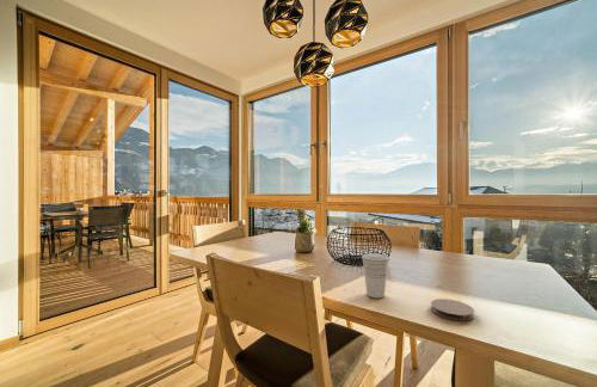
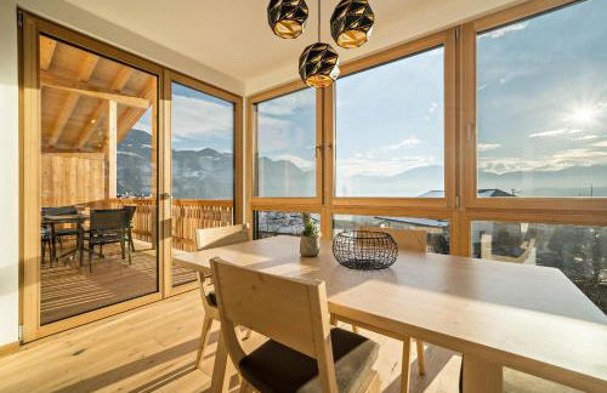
- cup [361,253,390,299]
- coaster [430,297,475,321]
